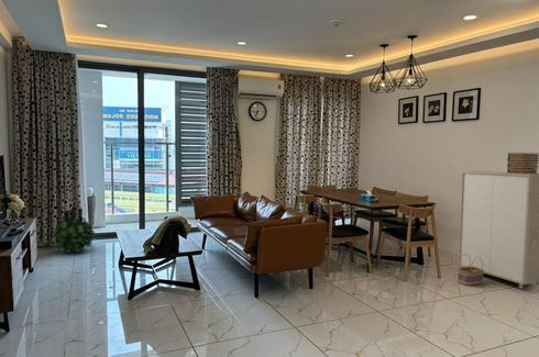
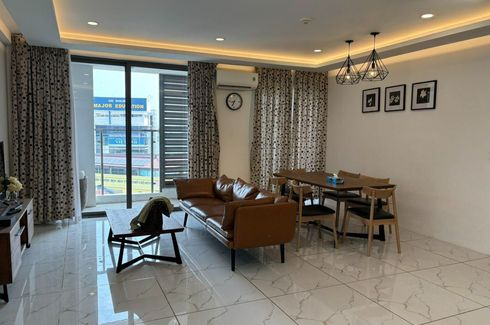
- basket [457,254,485,287]
- decorative plant [52,205,97,255]
- book stack [506,152,539,174]
- storage cabinet [457,170,539,290]
